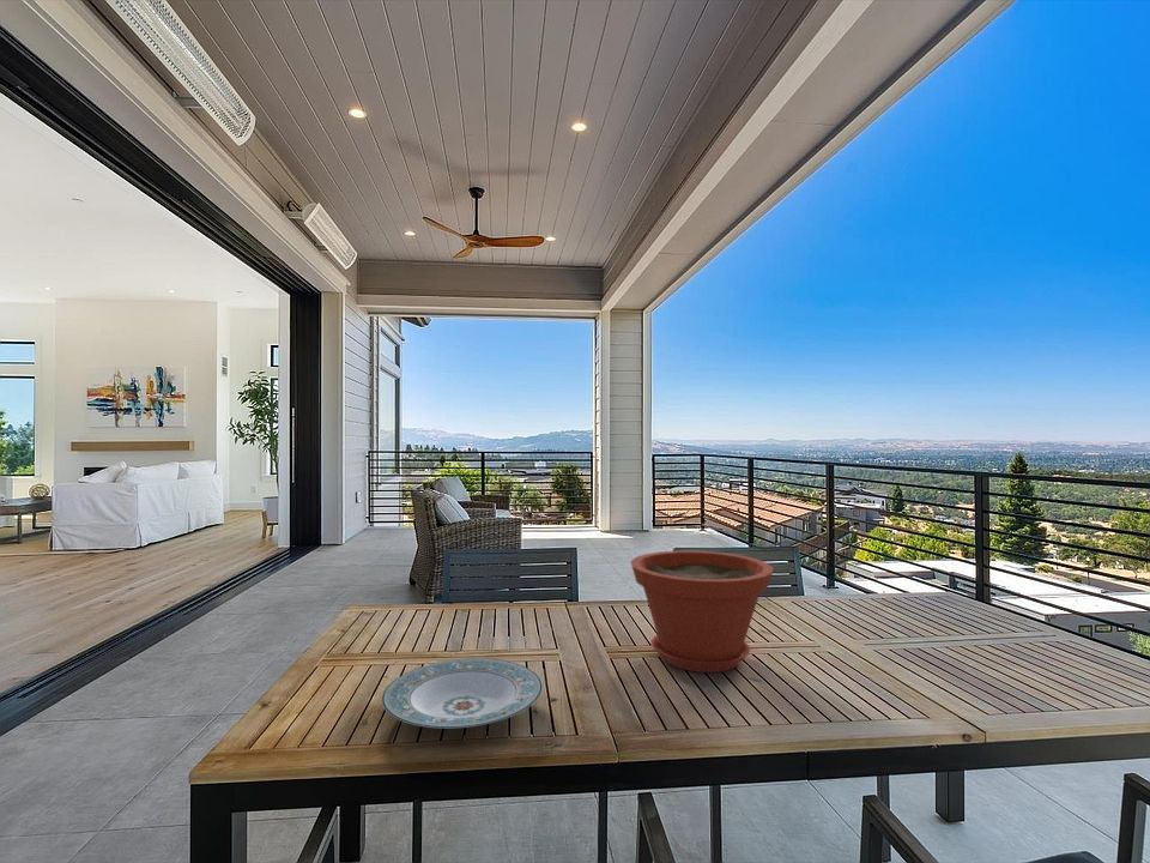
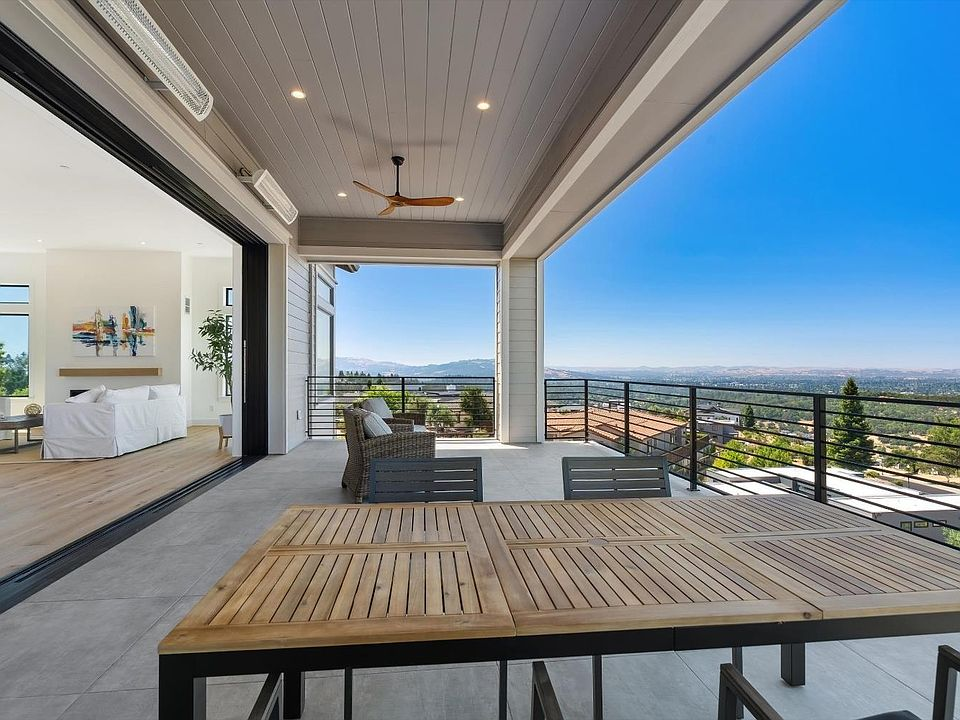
- plate [381,657,544,730]
- plant pot [629,549,774,674]
